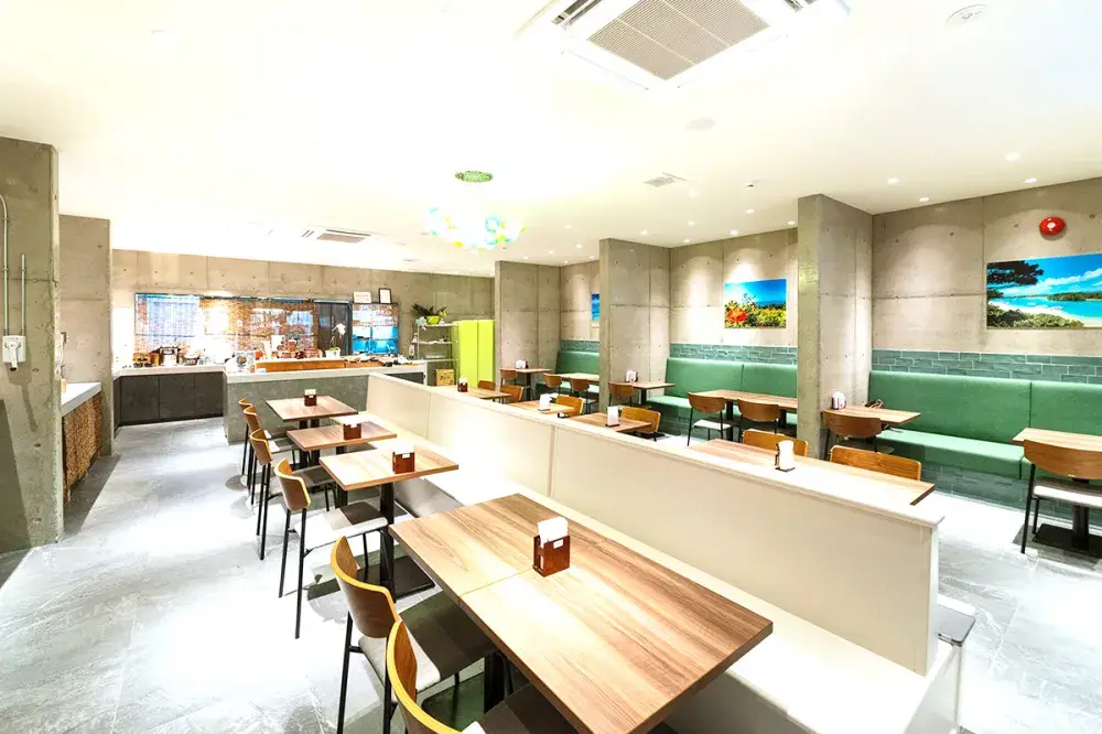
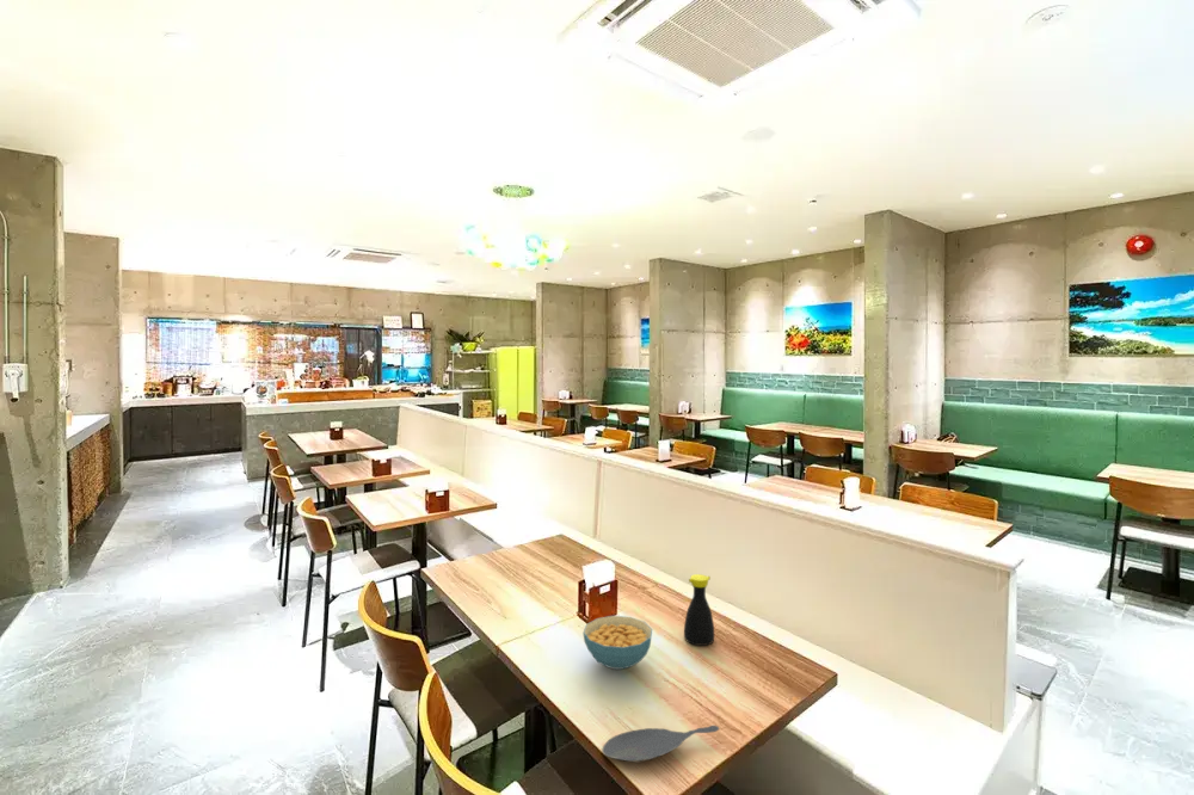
+ spoon [602,725,720,763]
+ cereal bowl [583,615,653,671]
+ bottle [683,573,715,647]
